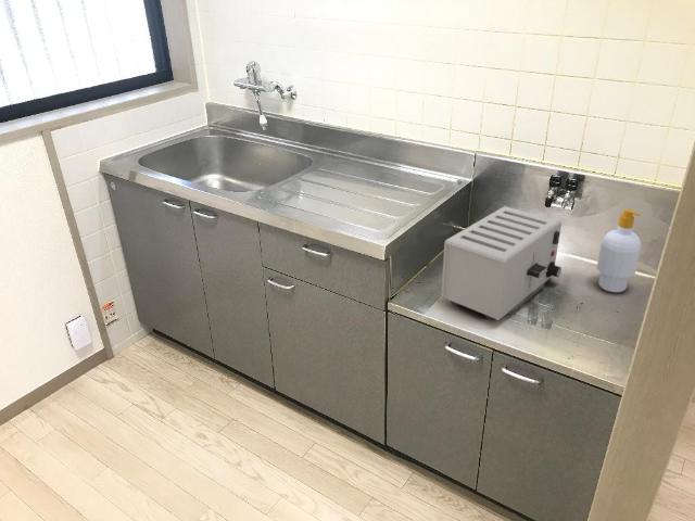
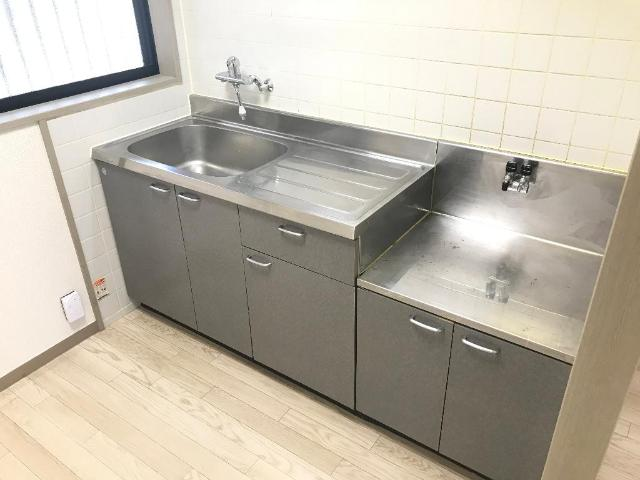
- toaster [440,205,563,321]
- soap bottle [596,208,642,293]
